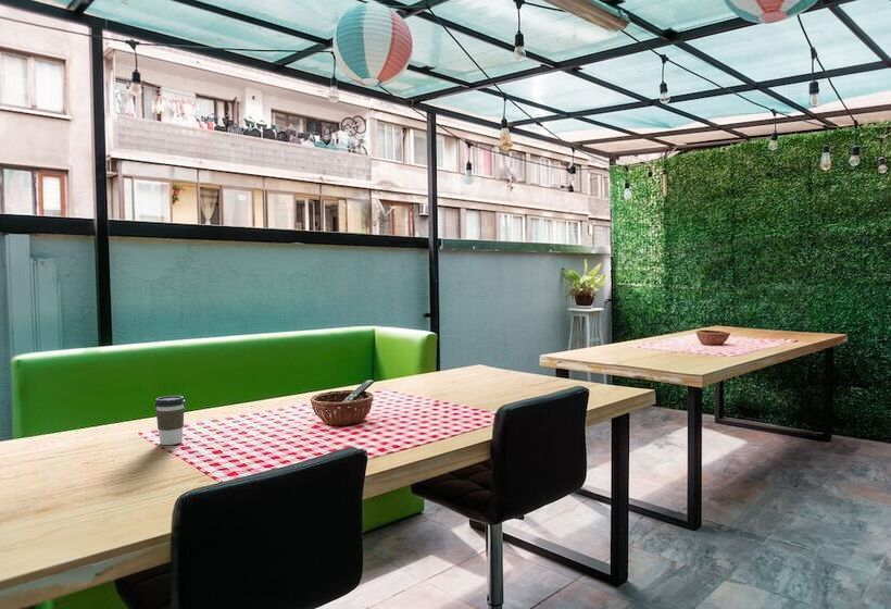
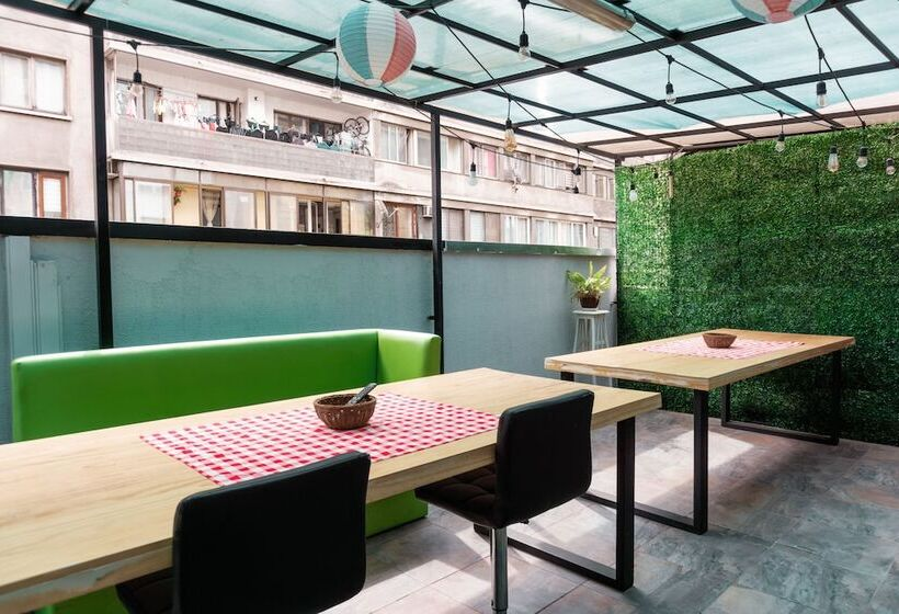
- coffee cup [154,395,186,446]
